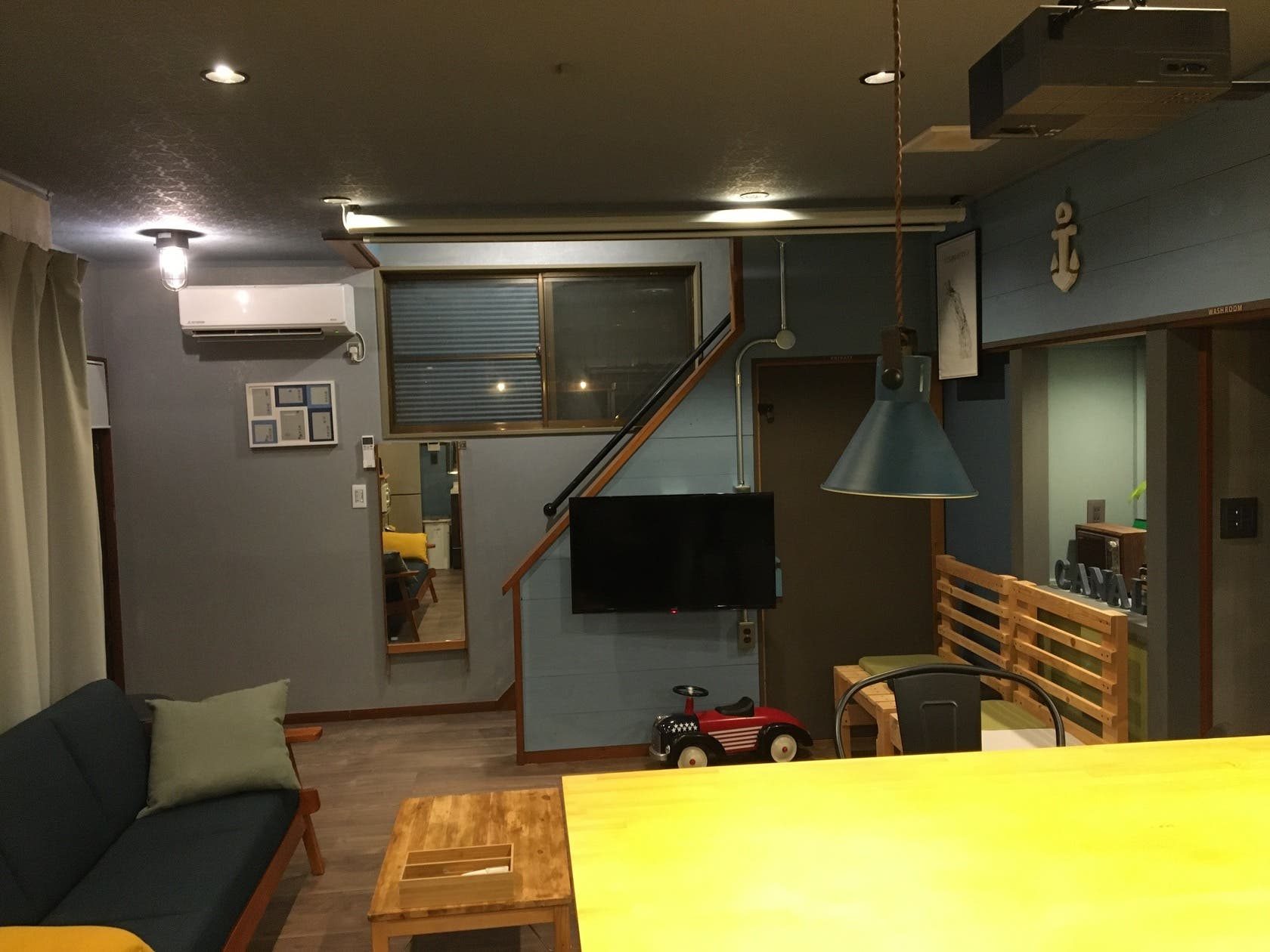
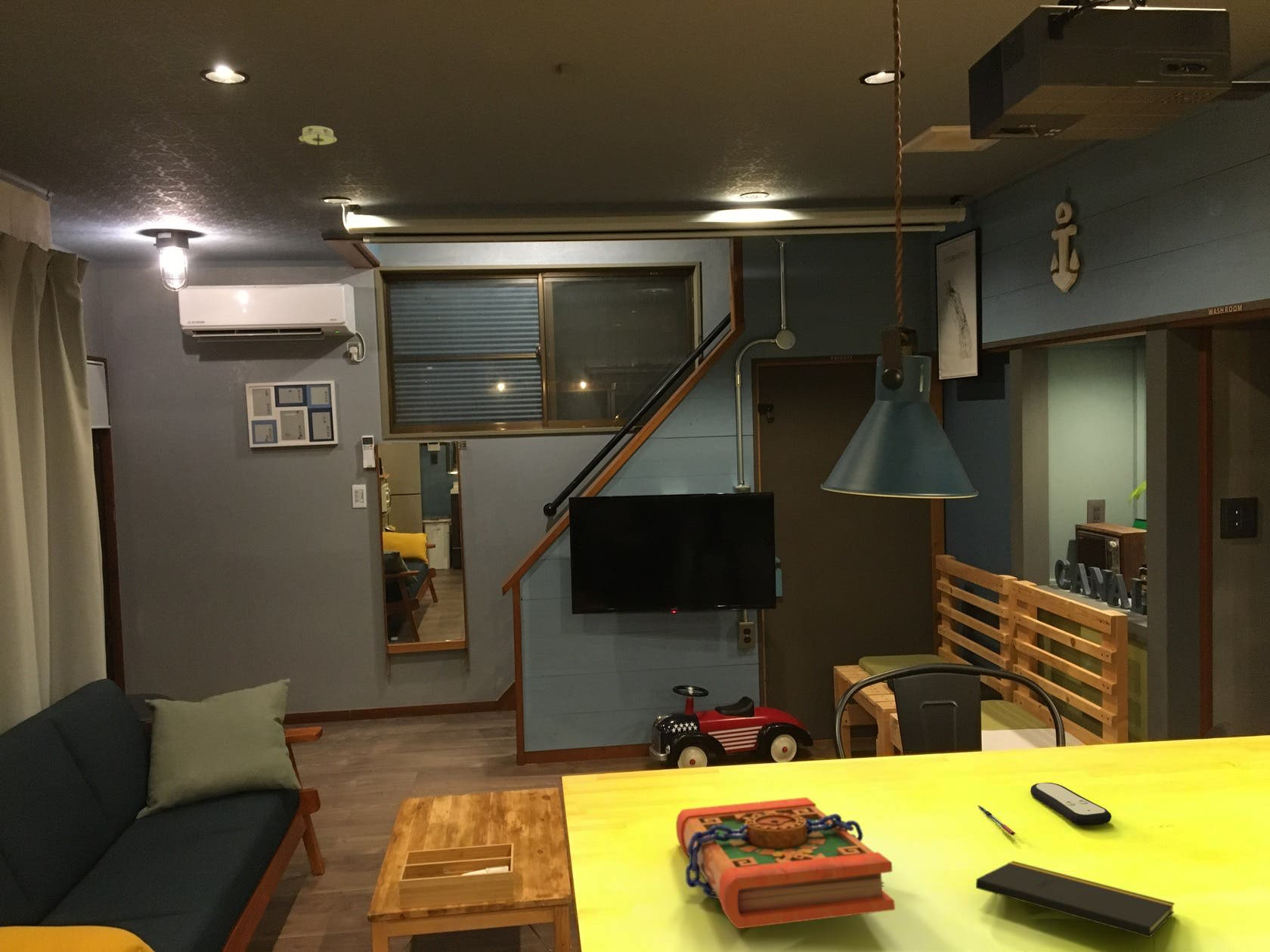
+ pen [977,805,1016,836]
+ smoke detector [297,125,338,146]
+ book [675,796,896,929]
+ remote control [1030,782,1112,827]
+ notepad [975,861,1176,952]
